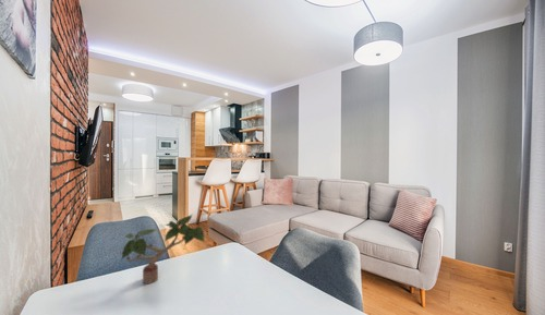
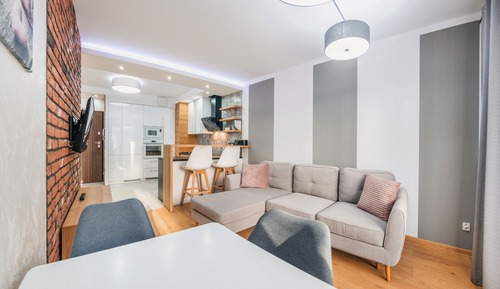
- potted plant [120,214,206,284]
